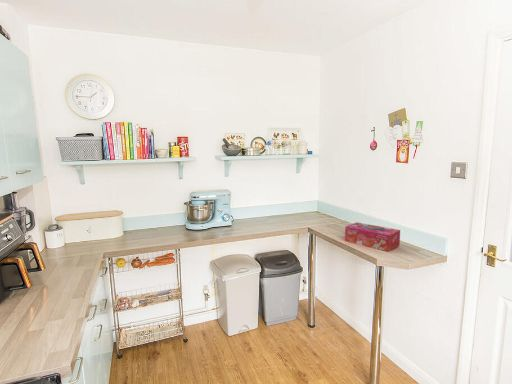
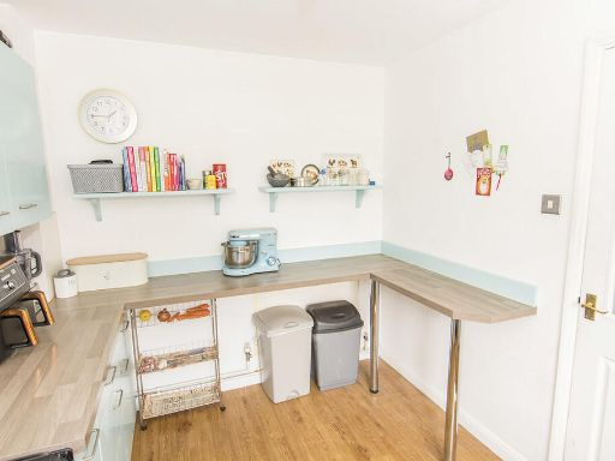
- tissue box [344,221,401,252]
